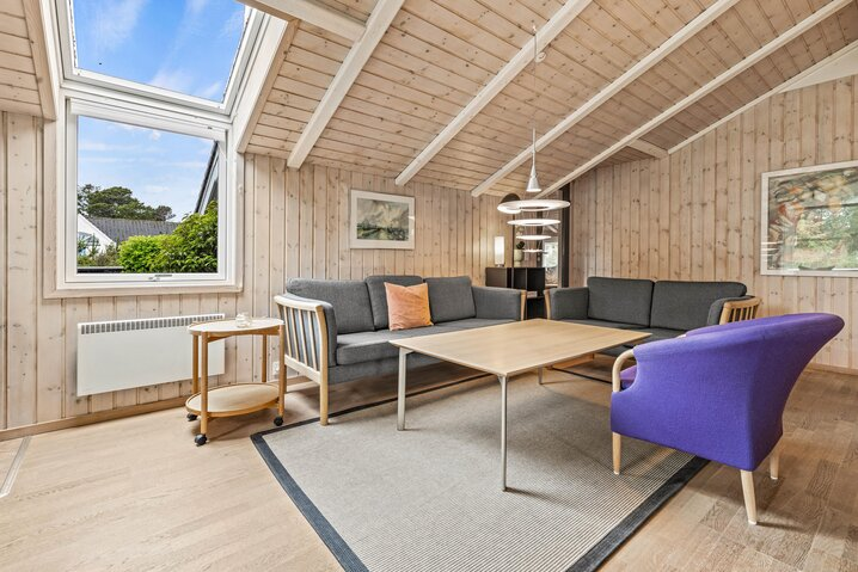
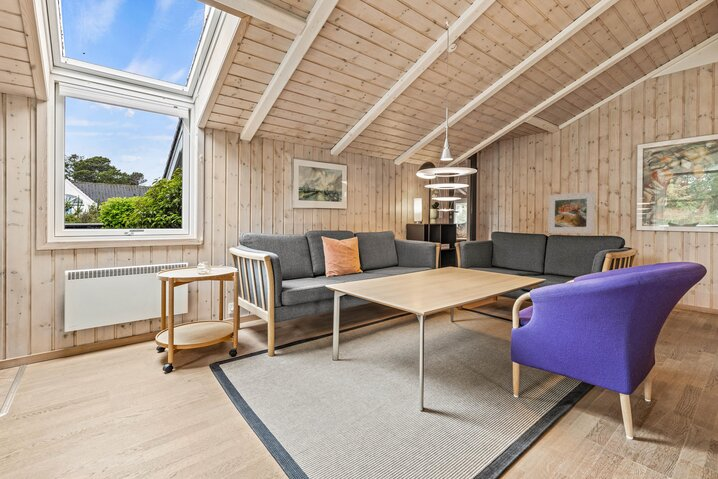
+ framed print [547,191,596,234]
